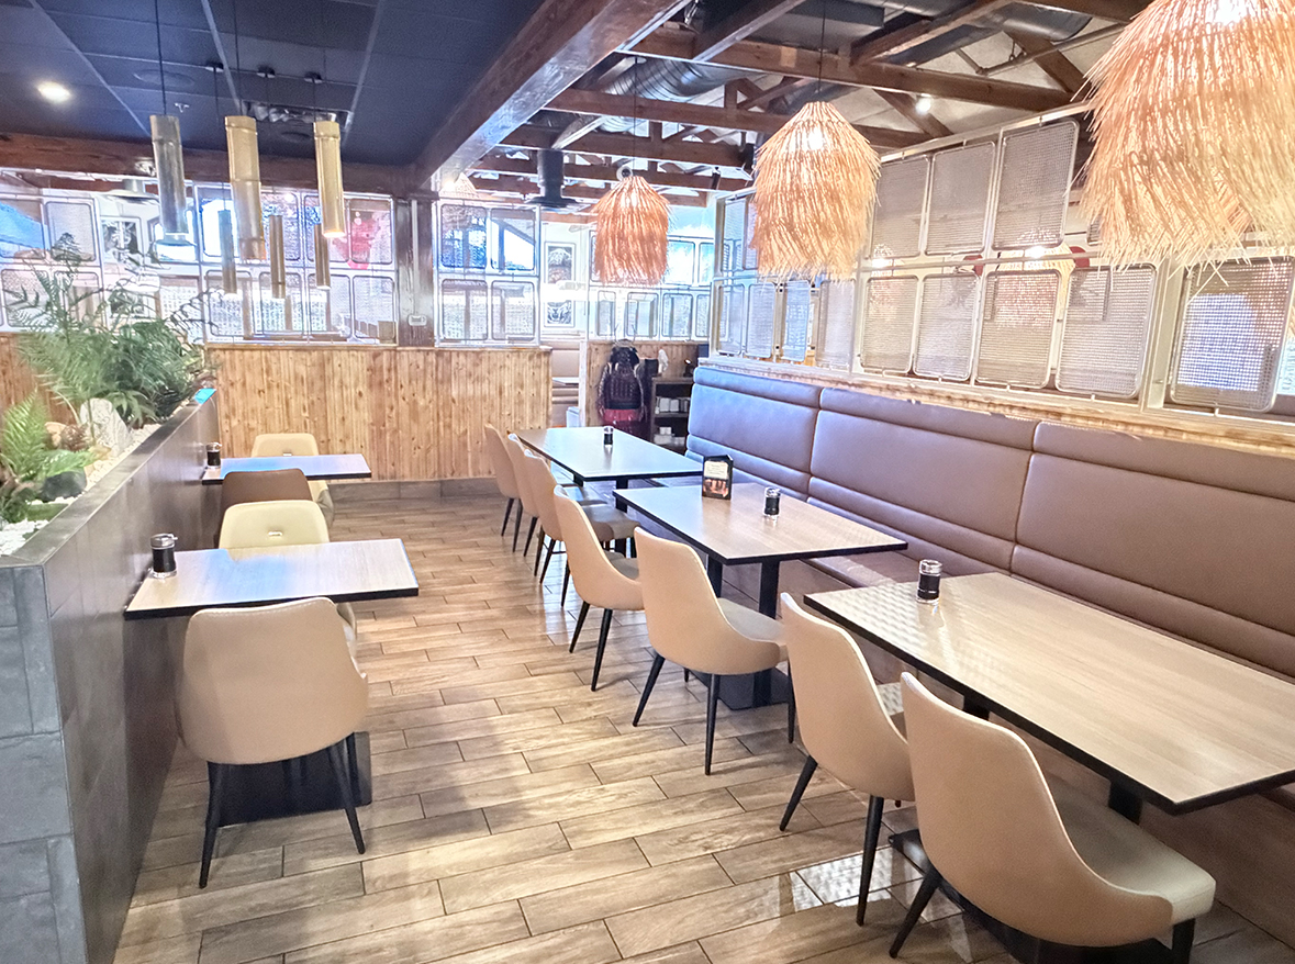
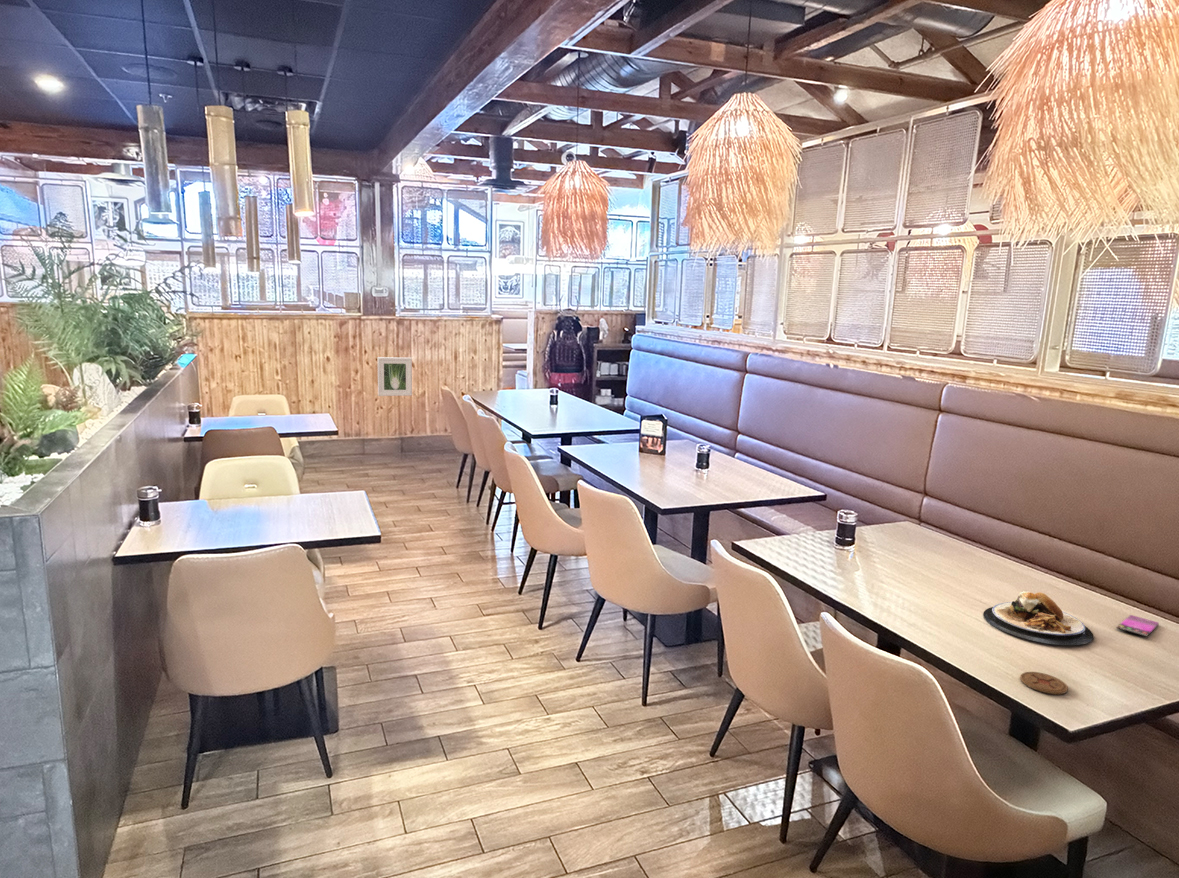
+ plate [982,590,1095,646]
+ coaster [1019,671,1069,695]
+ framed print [377,356,413,397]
+ smartphone [1115,614,1160,638]
